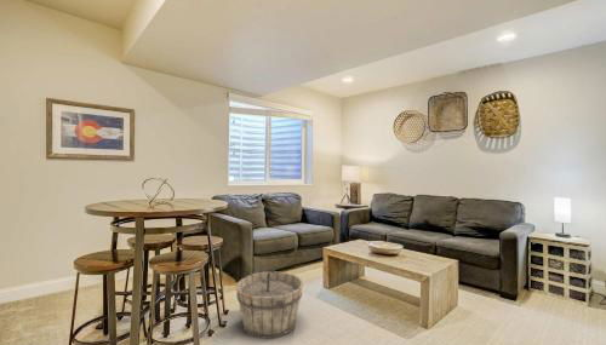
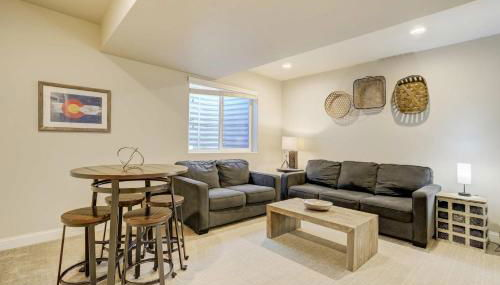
- wooden bucket [235,269,304,340]
